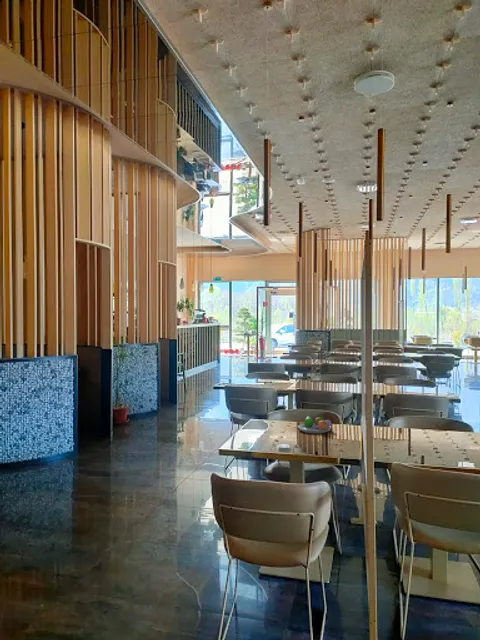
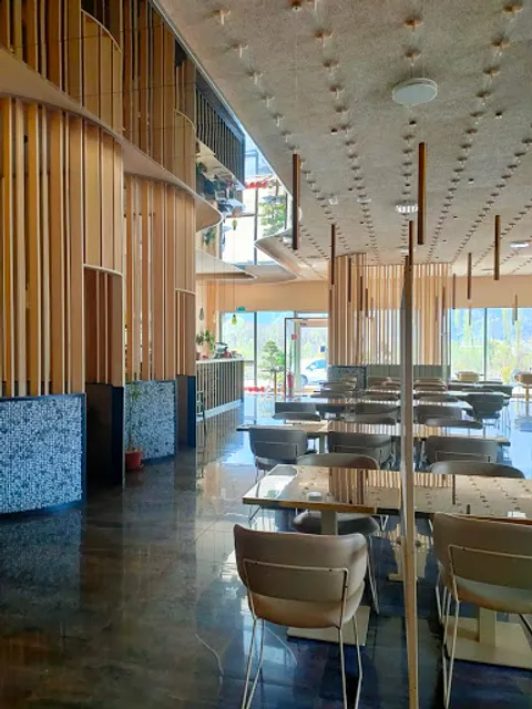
- fruit bowl [297,414,332,434]
